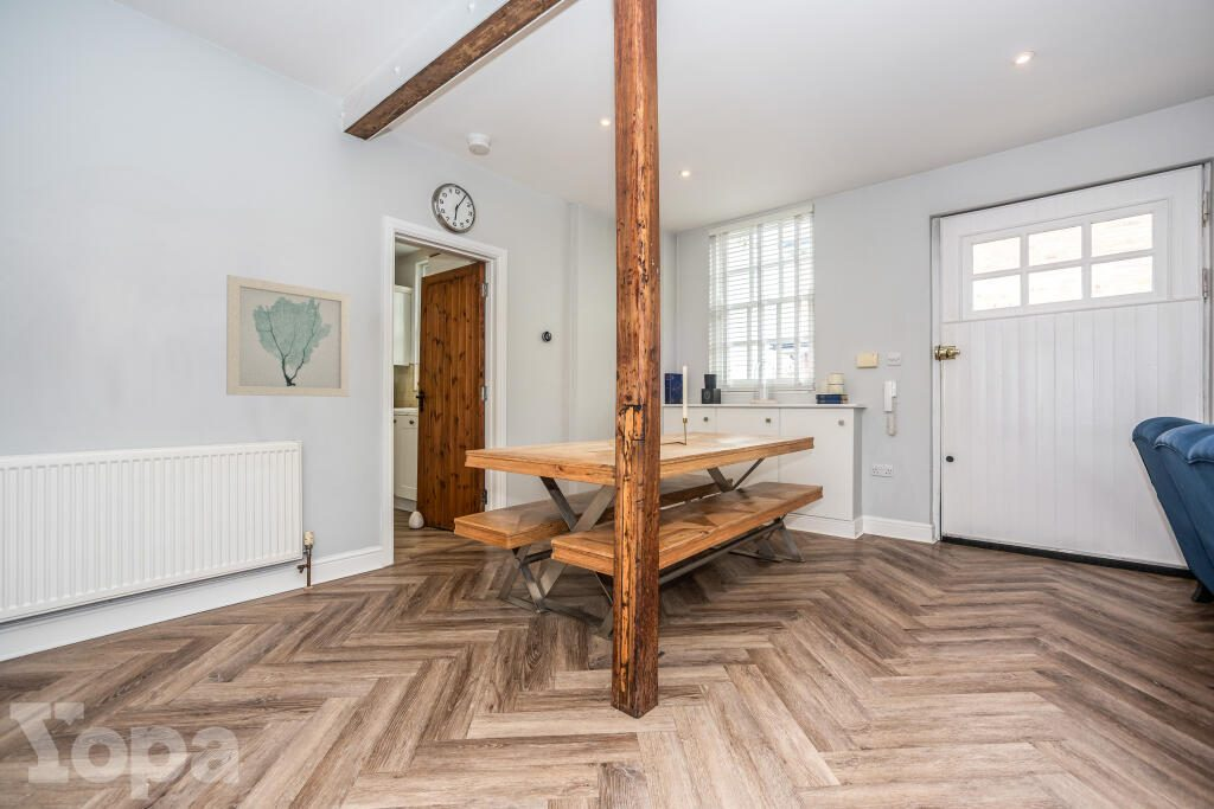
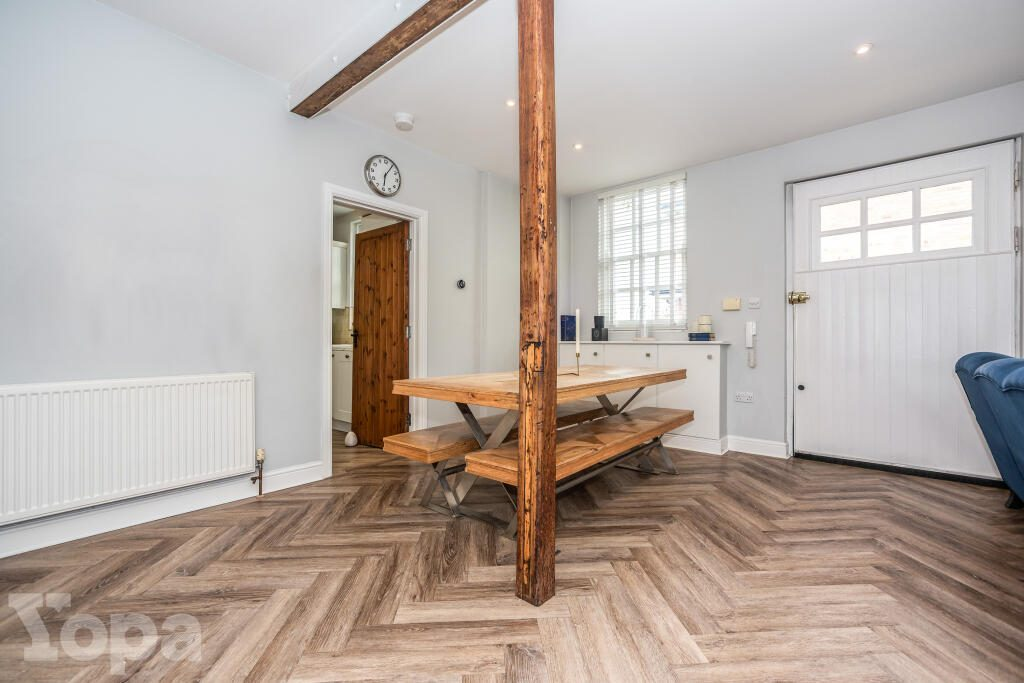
- wall art [225,274,351,398]
